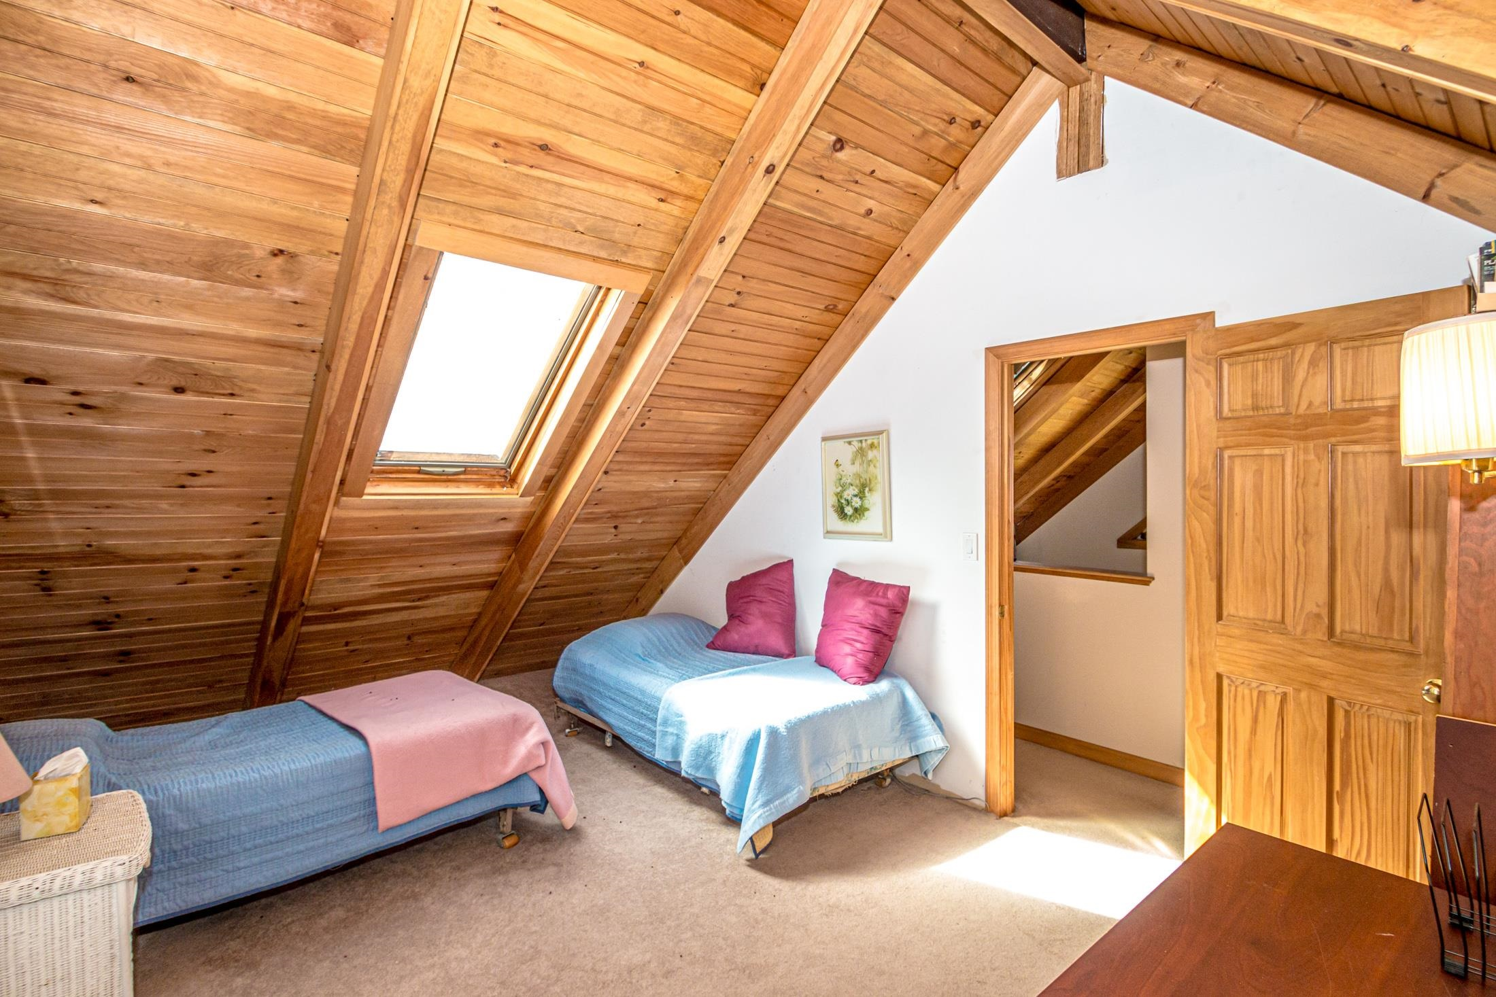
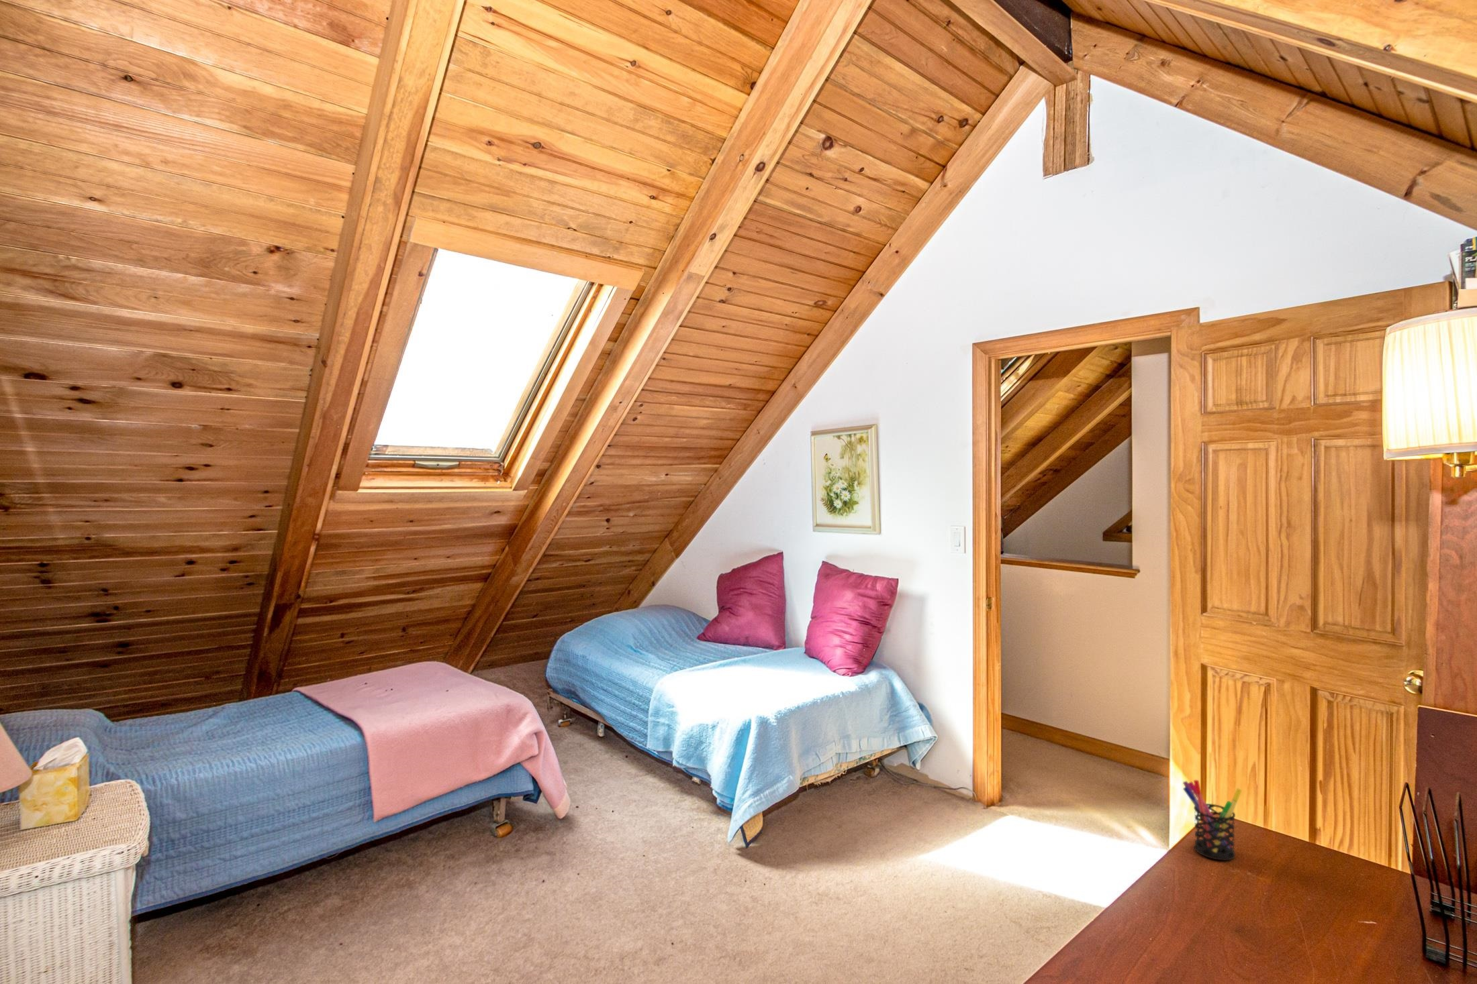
+ pen holder [1182,780,1243,861]
